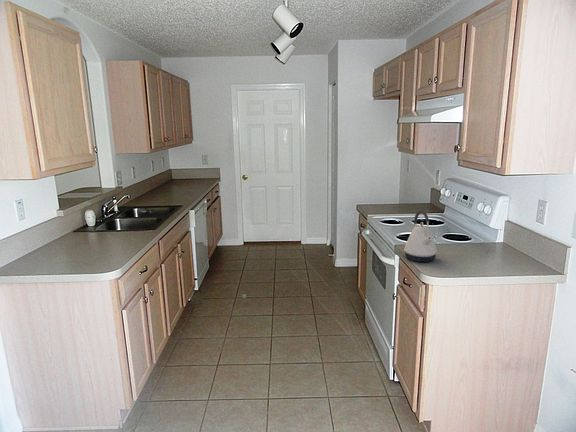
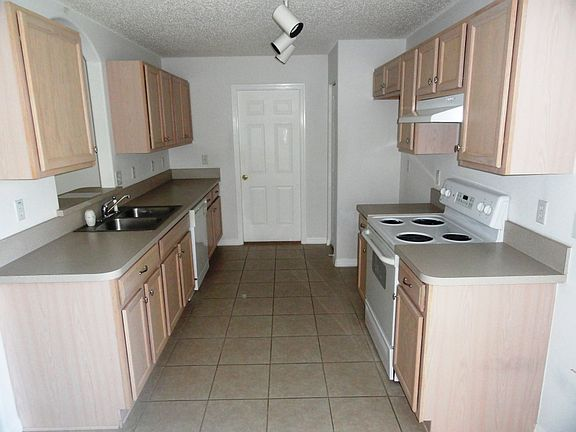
- kettle [403,209,438,263]
